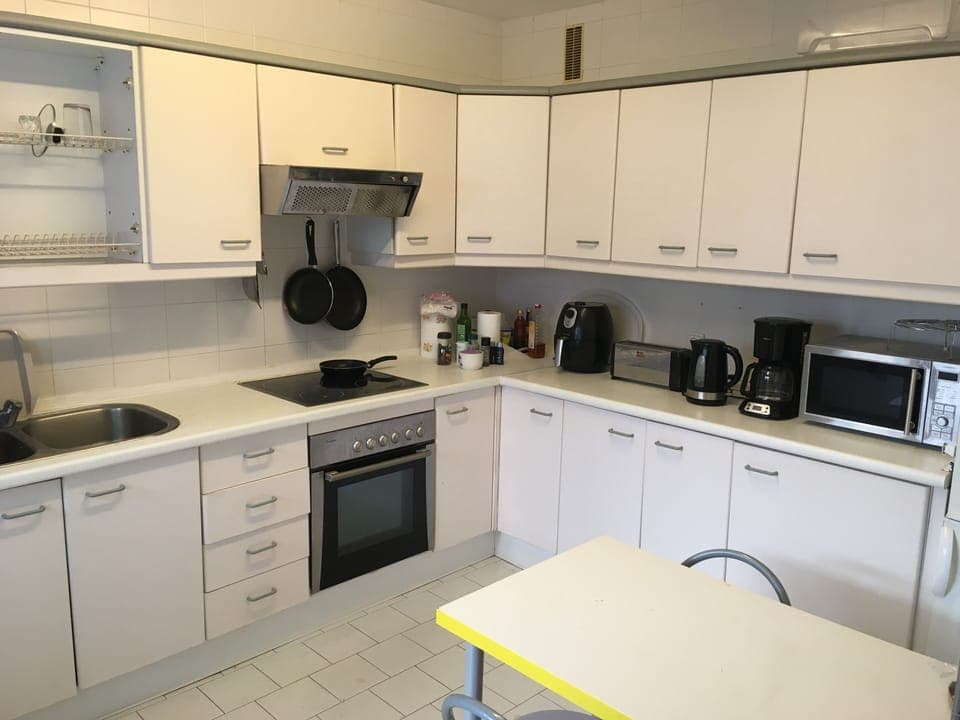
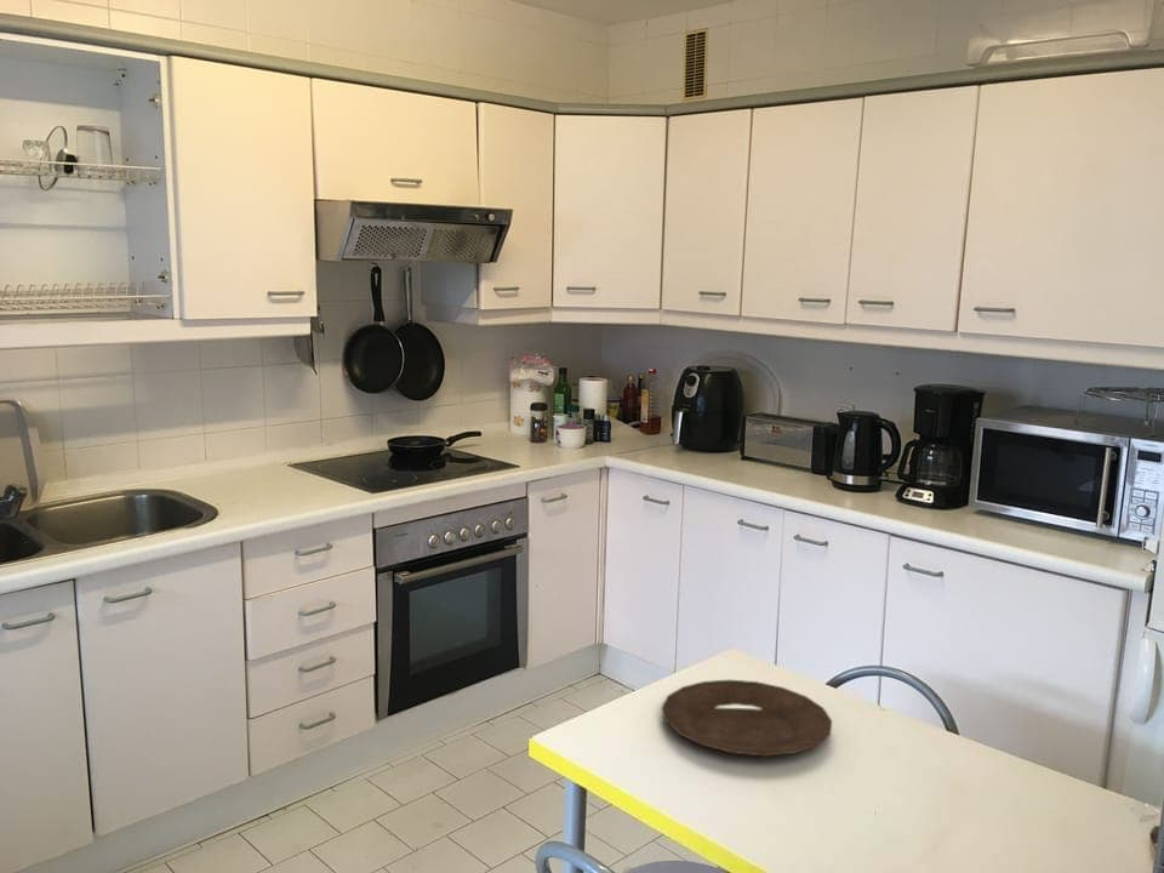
+ plate [661,679,833,758]
